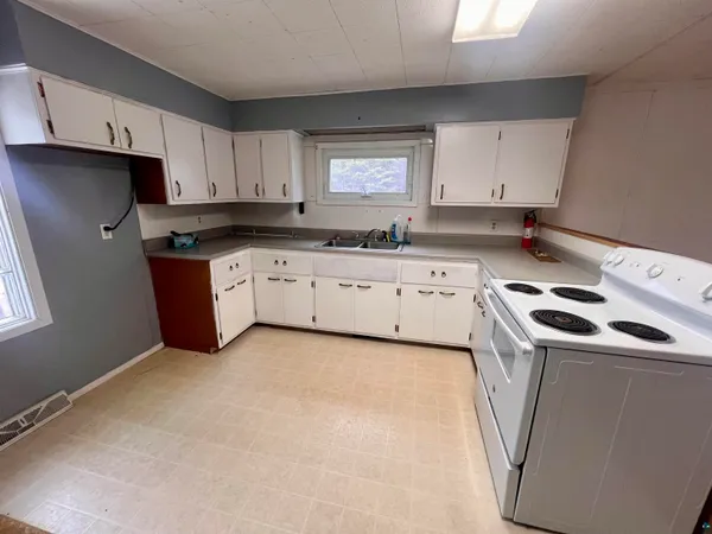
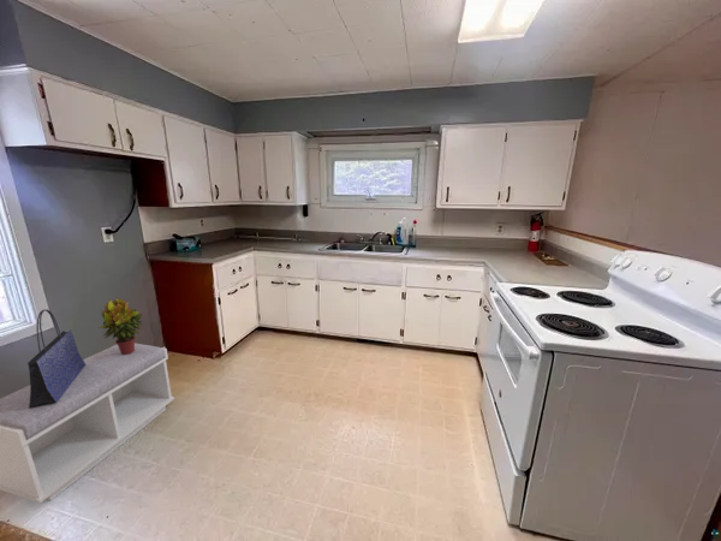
+ tote bag [26,308,85,409]
+ bench [0,343,175,504]
+ potted plant [97,297,145,355]
